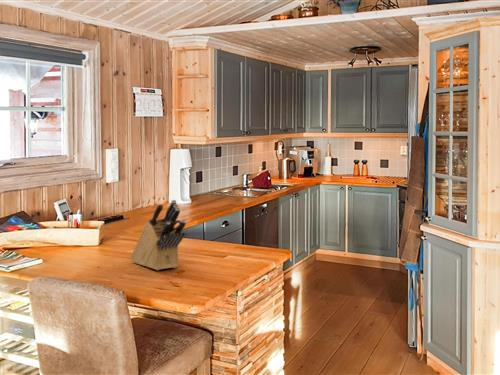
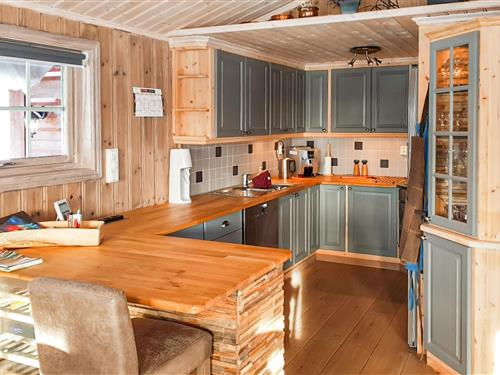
- knife block [130,199,187,271]
